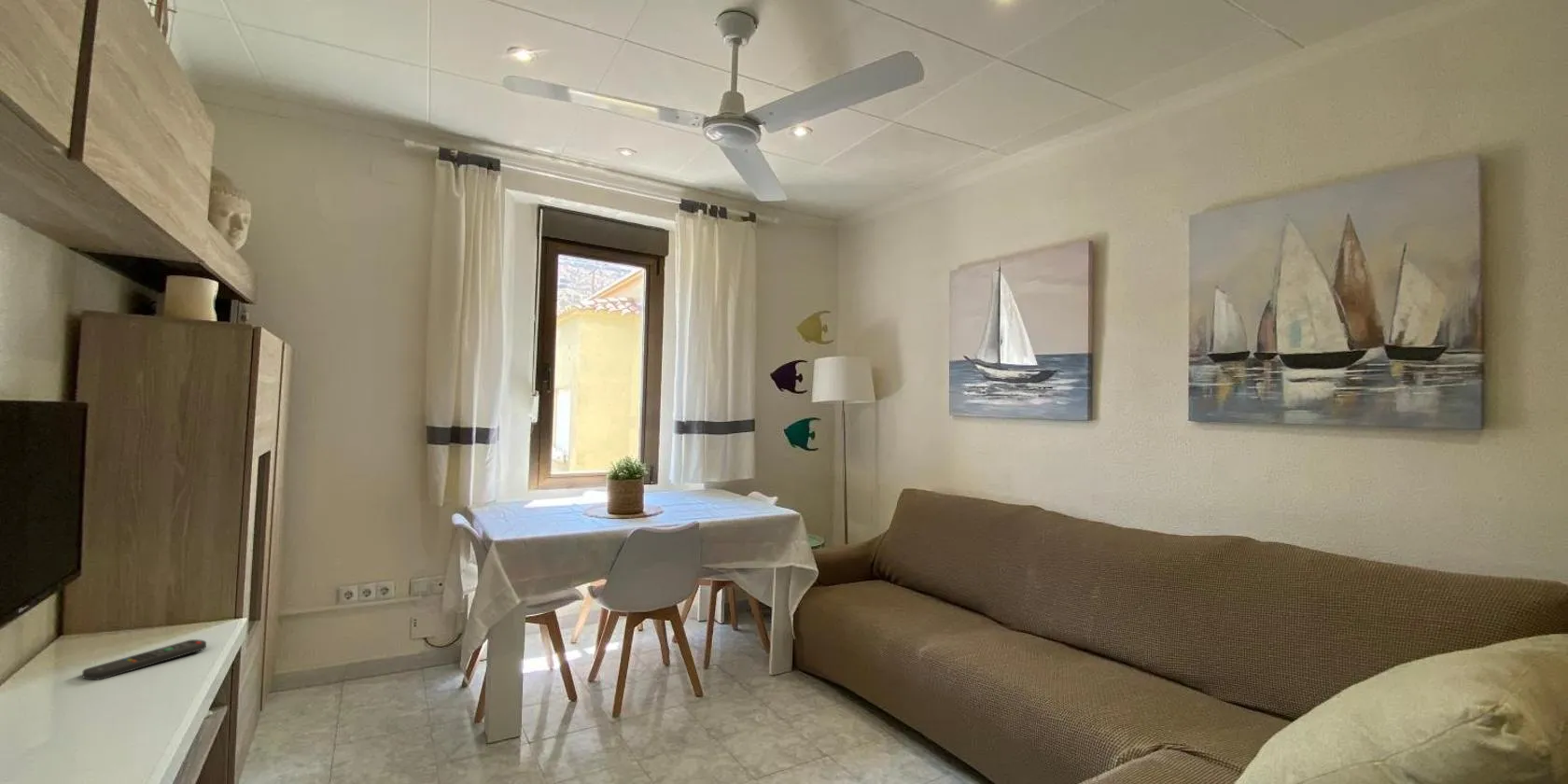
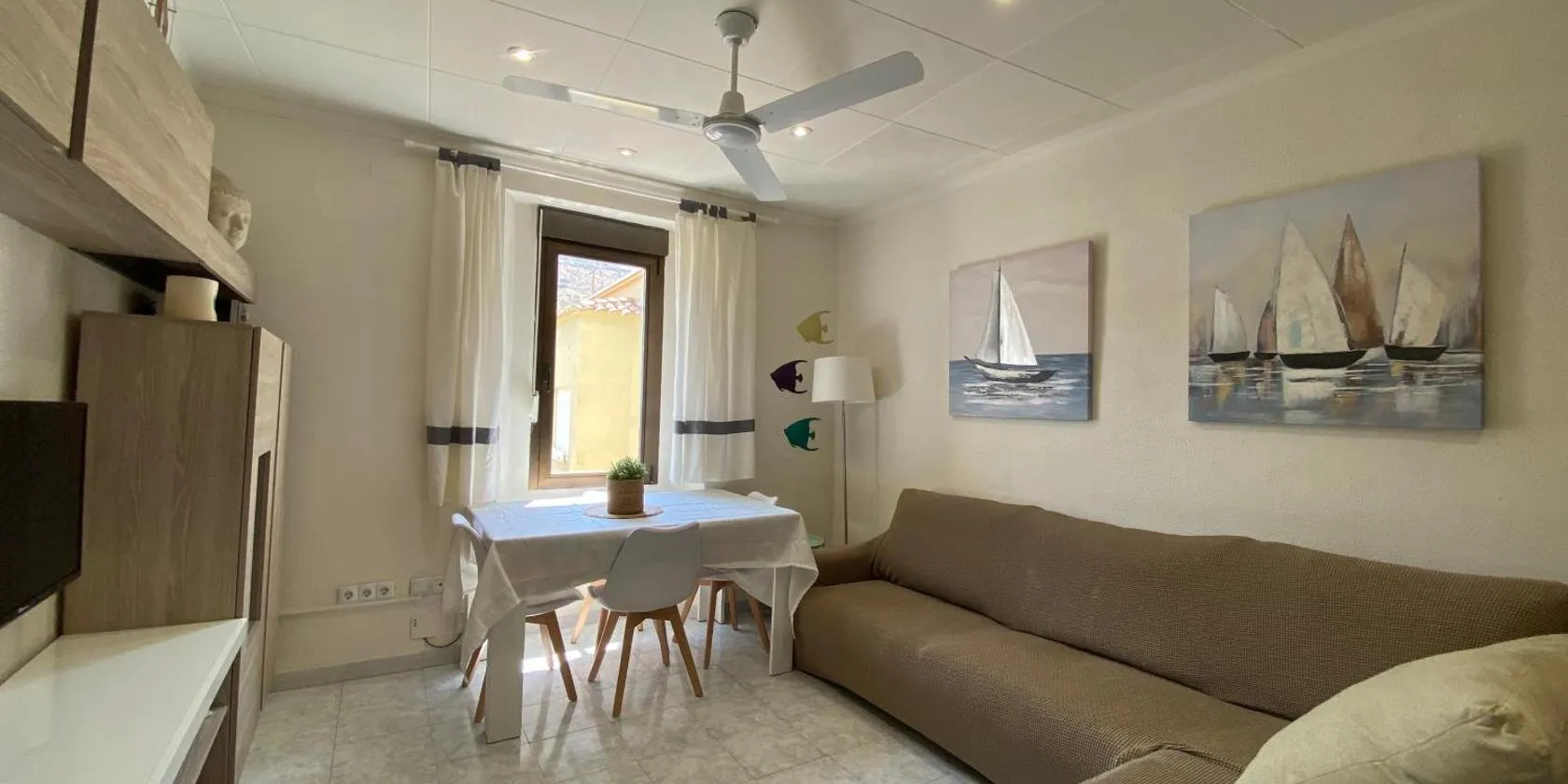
- remote control [81,638,207,680]
